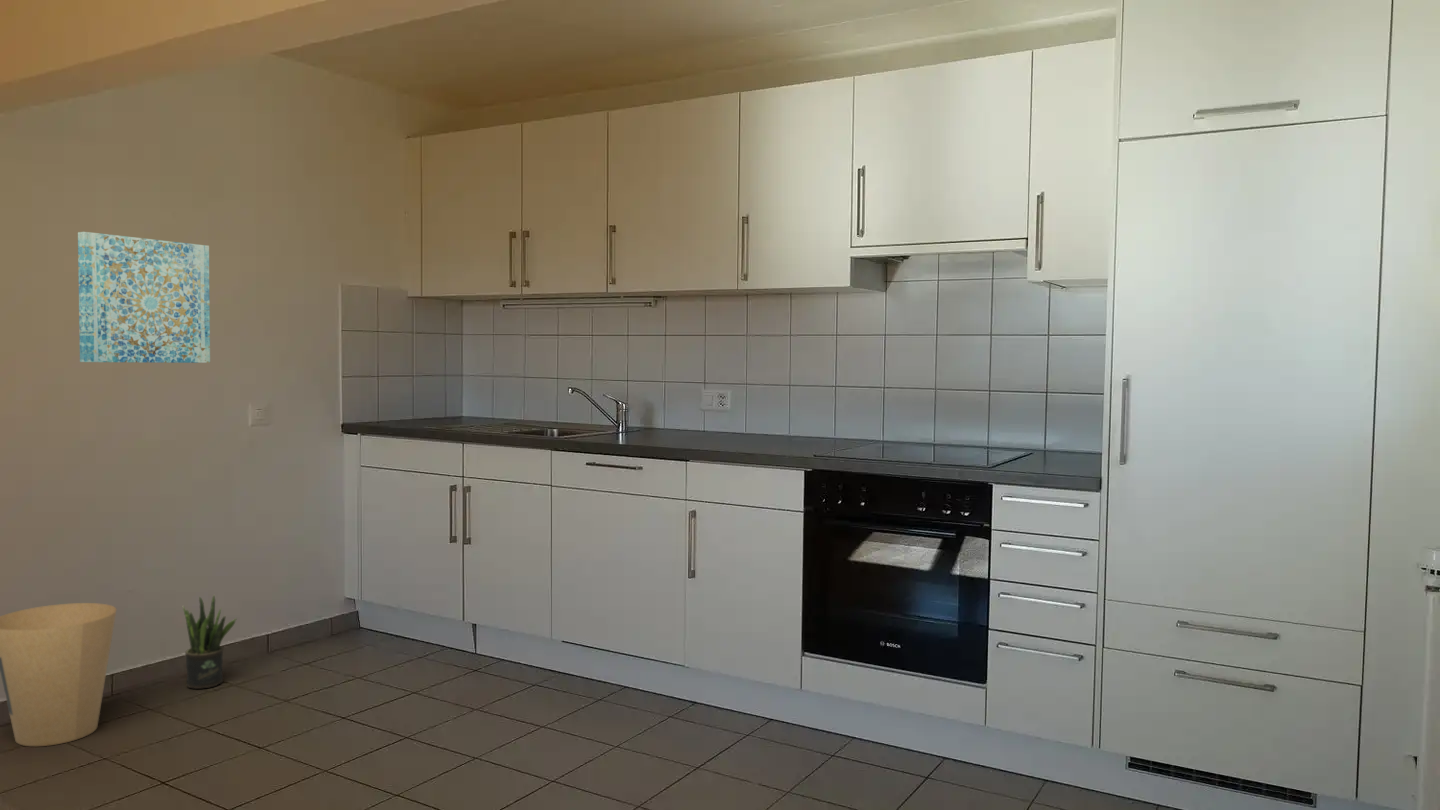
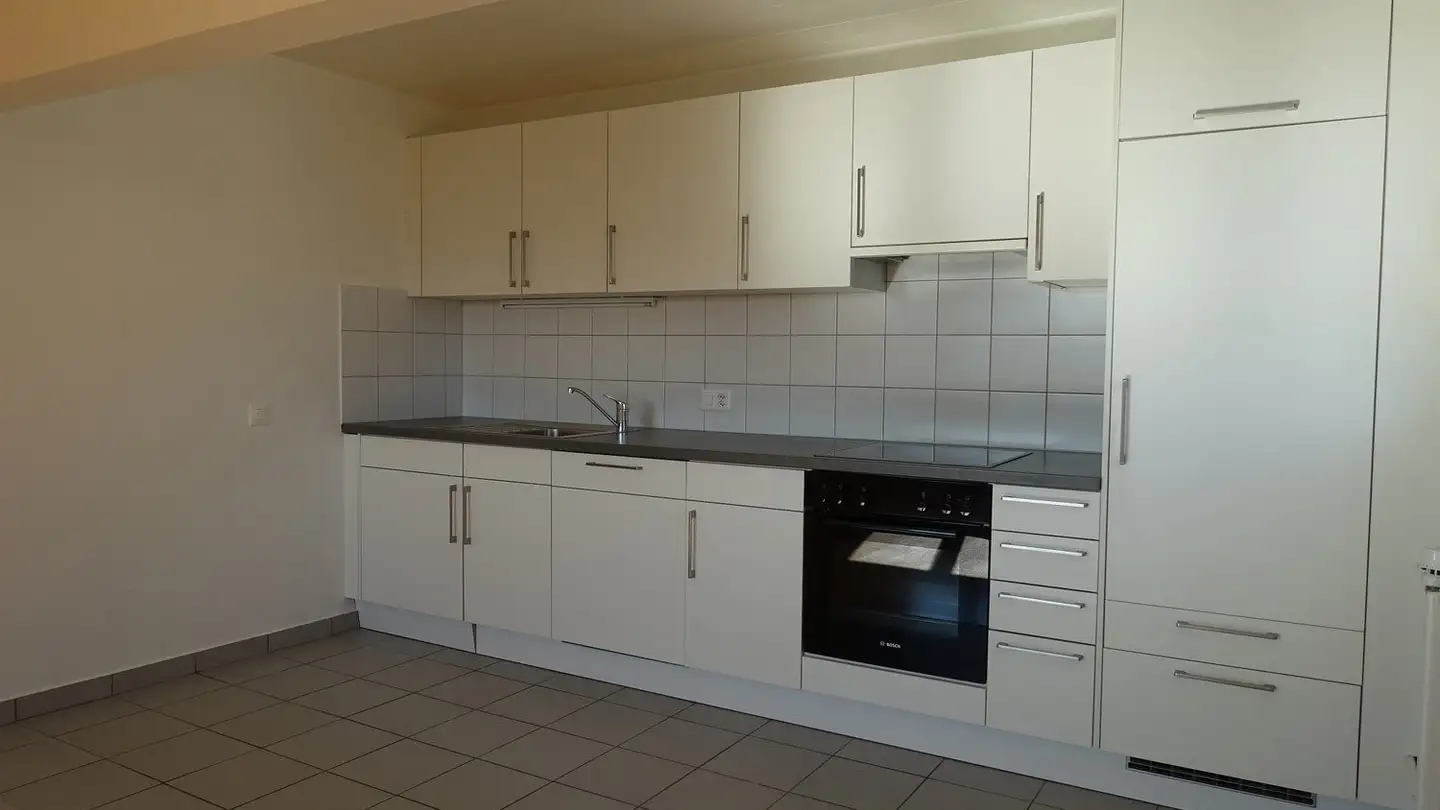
- potted plant [182,594,238,690]
- trash can [0,602,117,747]
- wall art [77,231,211,364]
